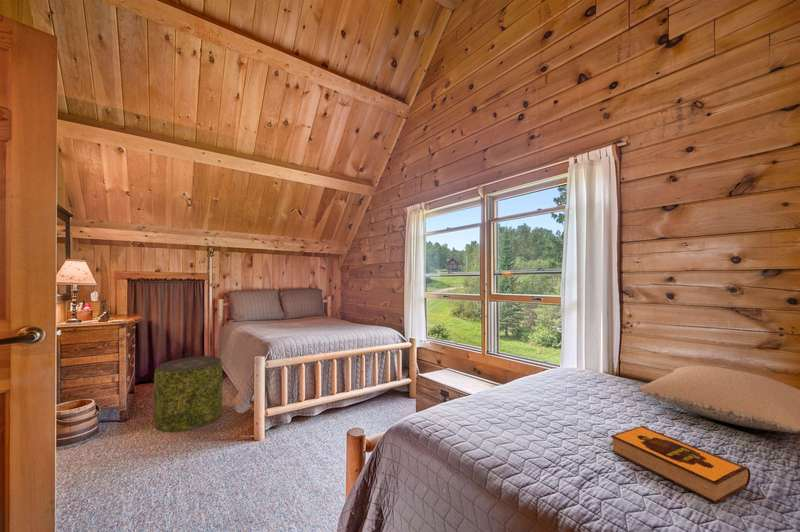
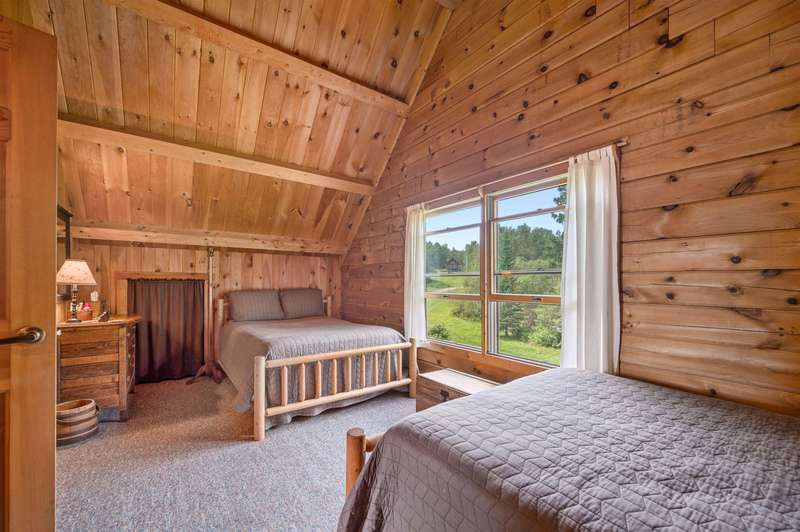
- pillow [637,365,800,434]
- pouf [153,355,223,433]
- hardback book [610,424,752,505]
